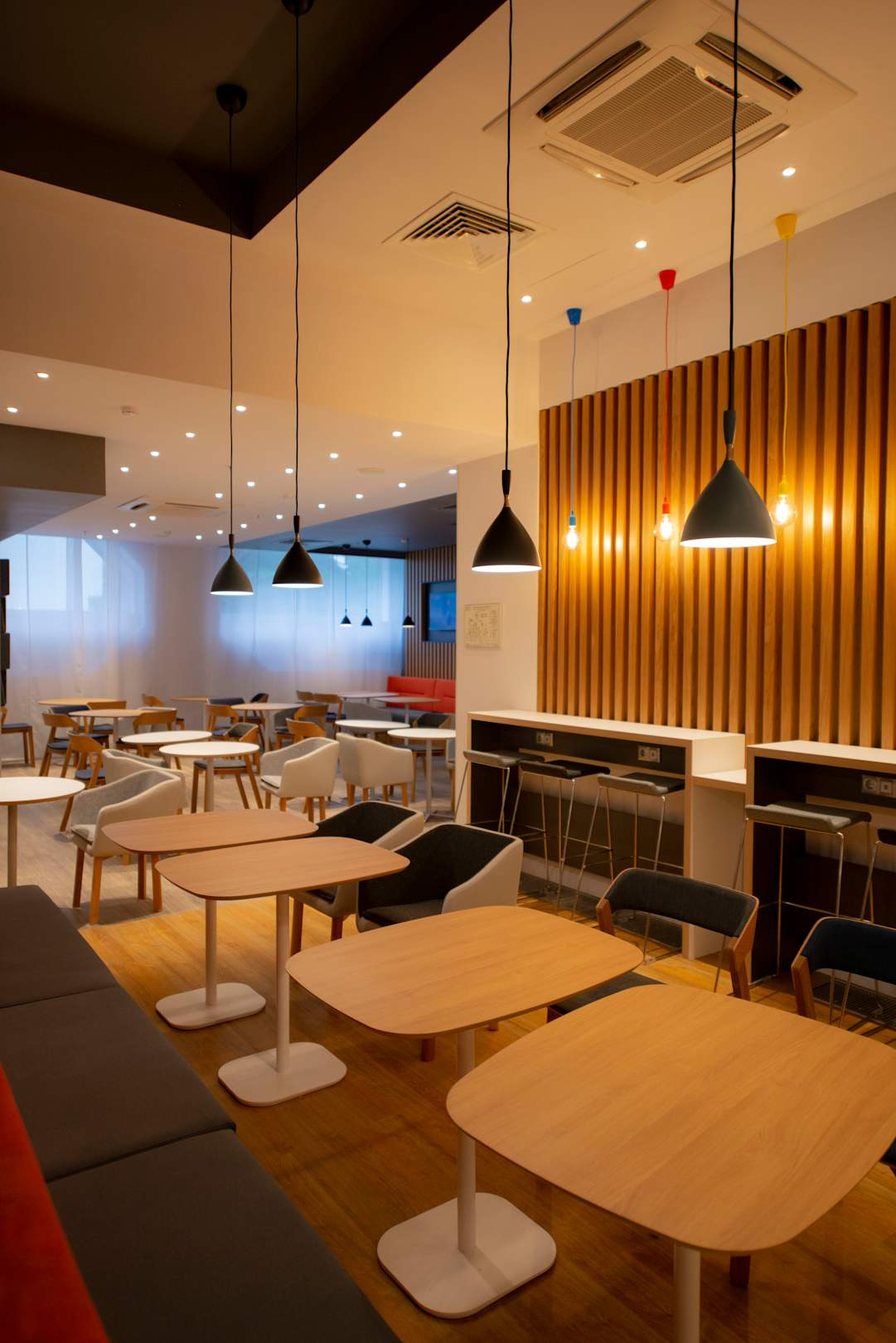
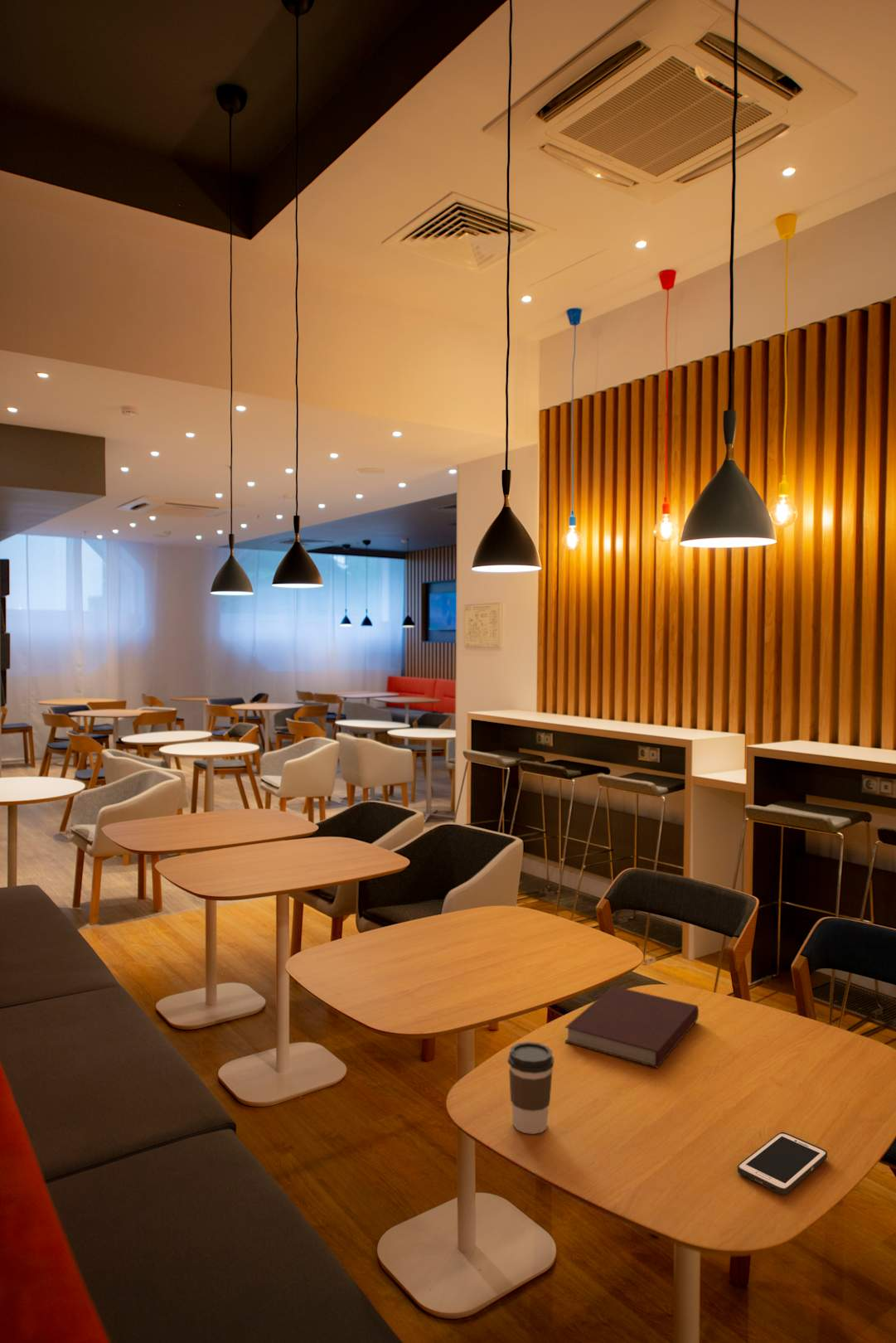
+ coffee cup [507,1041,555,1135]
+ notebook [564,985,700,1069]
+ cell phone [737,1132,828,1195]
